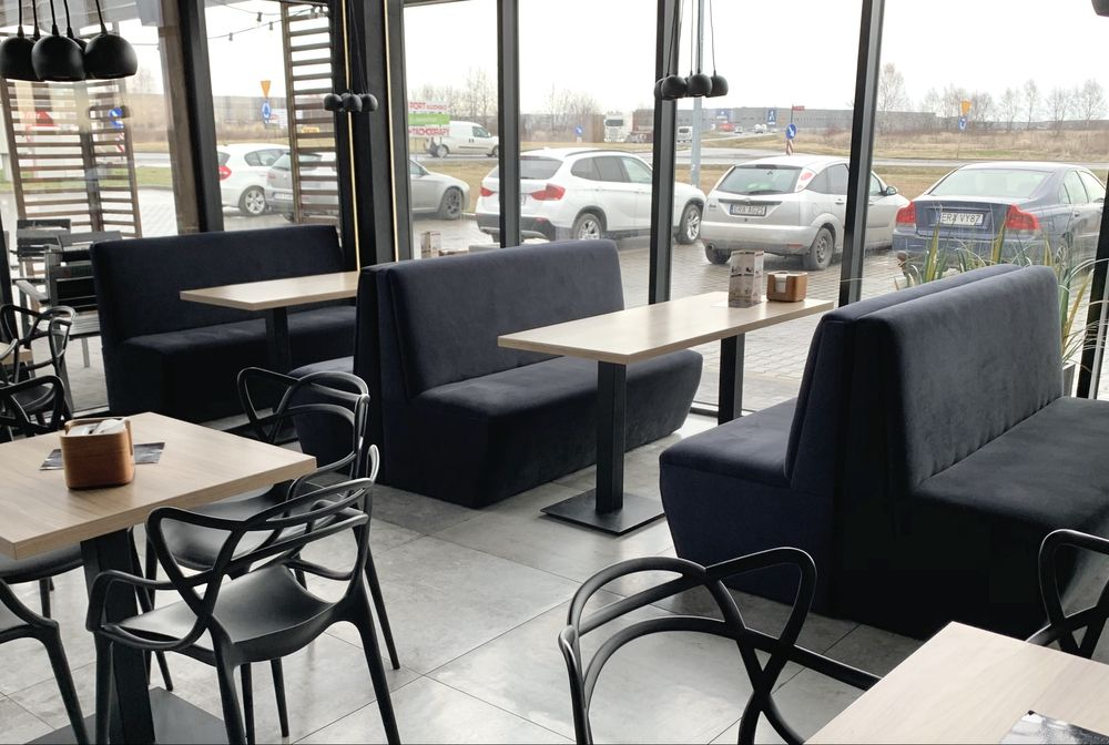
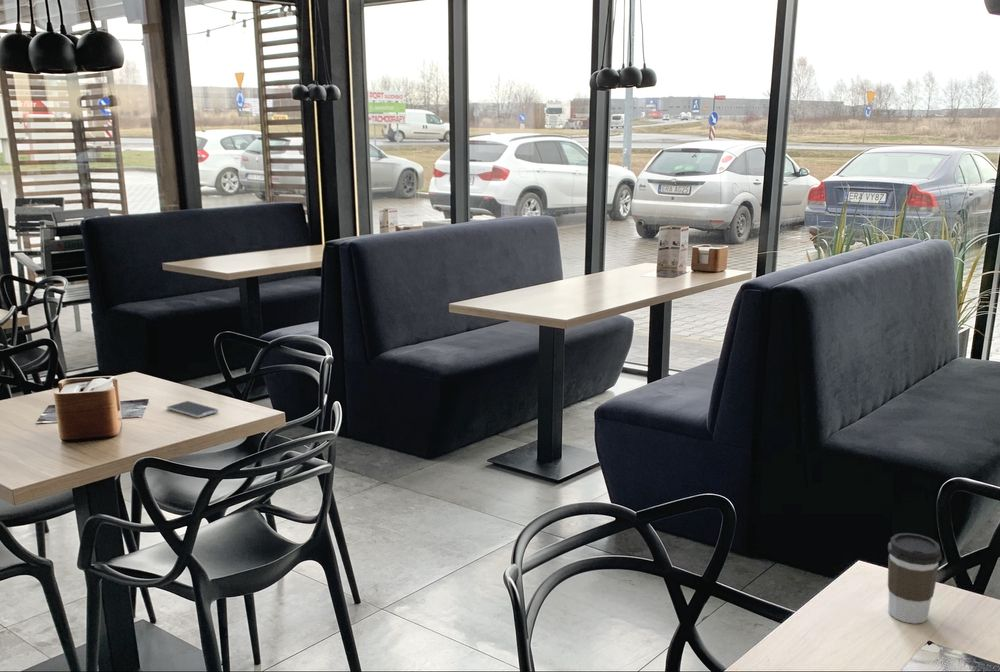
+ coffee cup [887,532,943,625]
+ smartphone [166,400,220,419]
